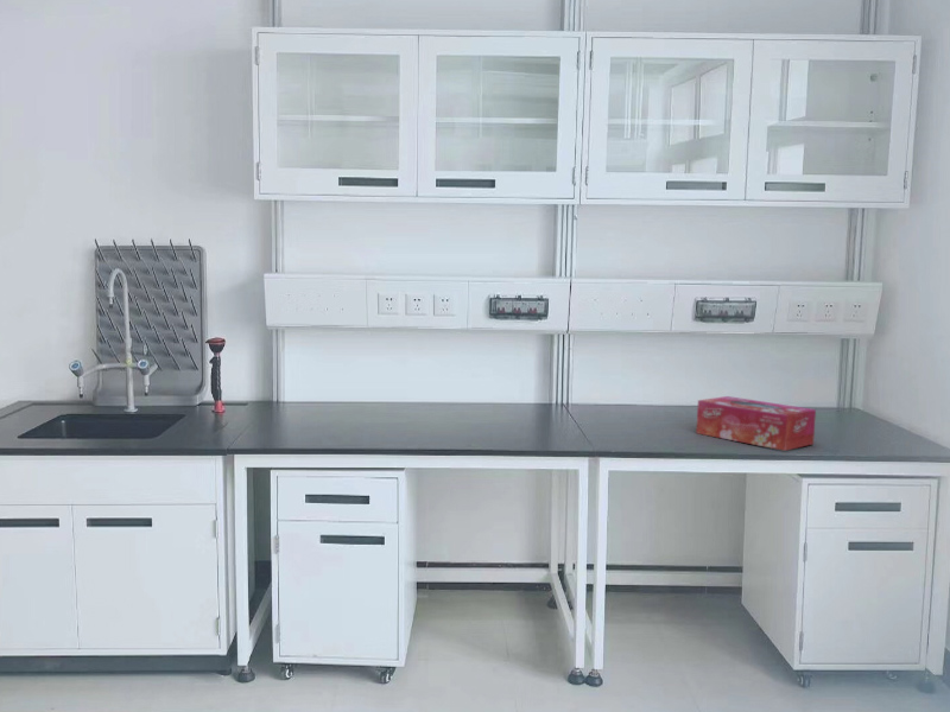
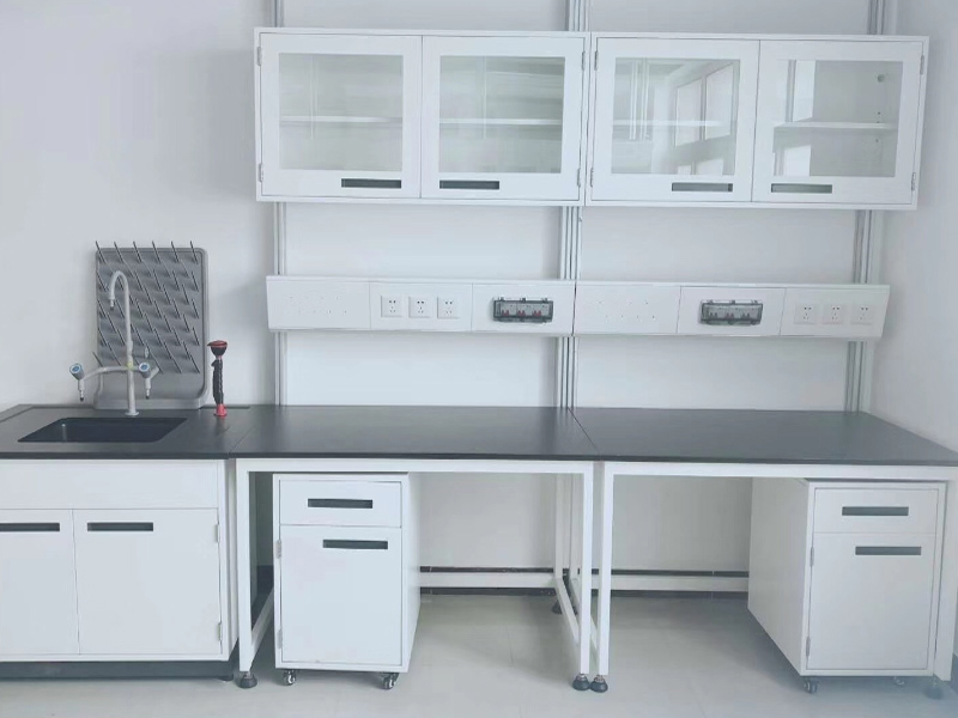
- tissue box [696,395,817,452]
